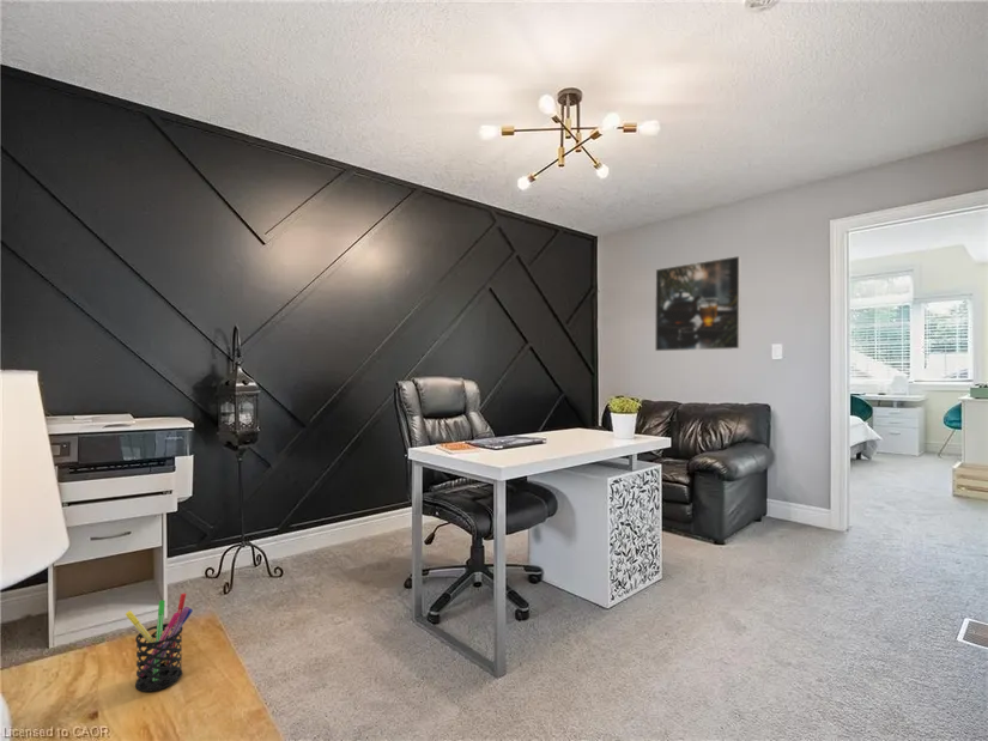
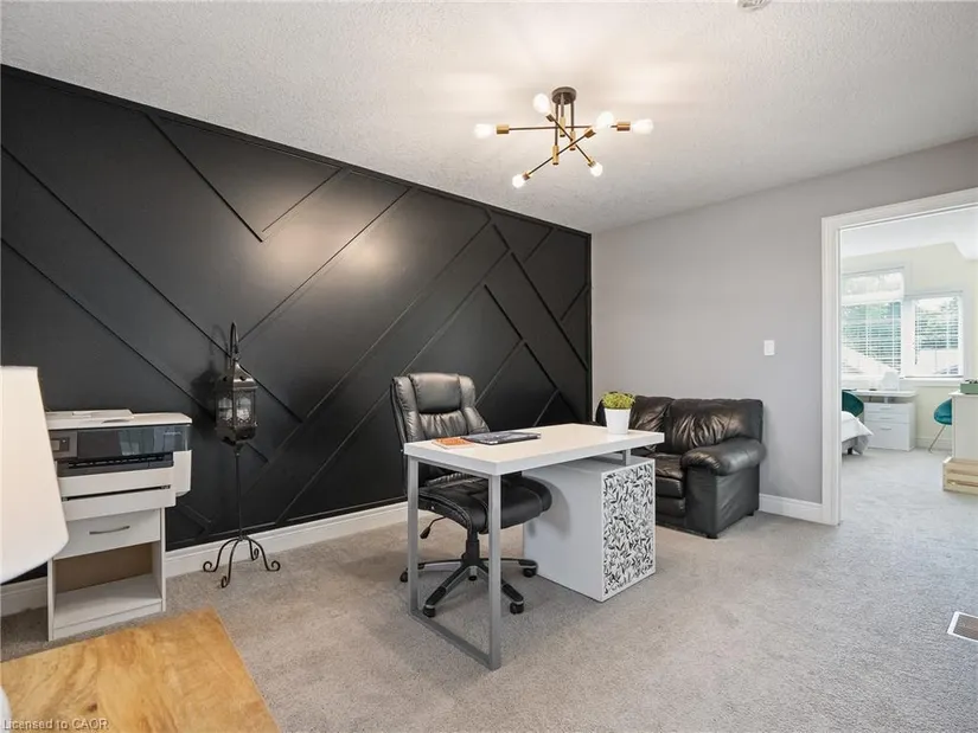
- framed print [654,255,742,352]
- pen holder [125,593,194,693]
